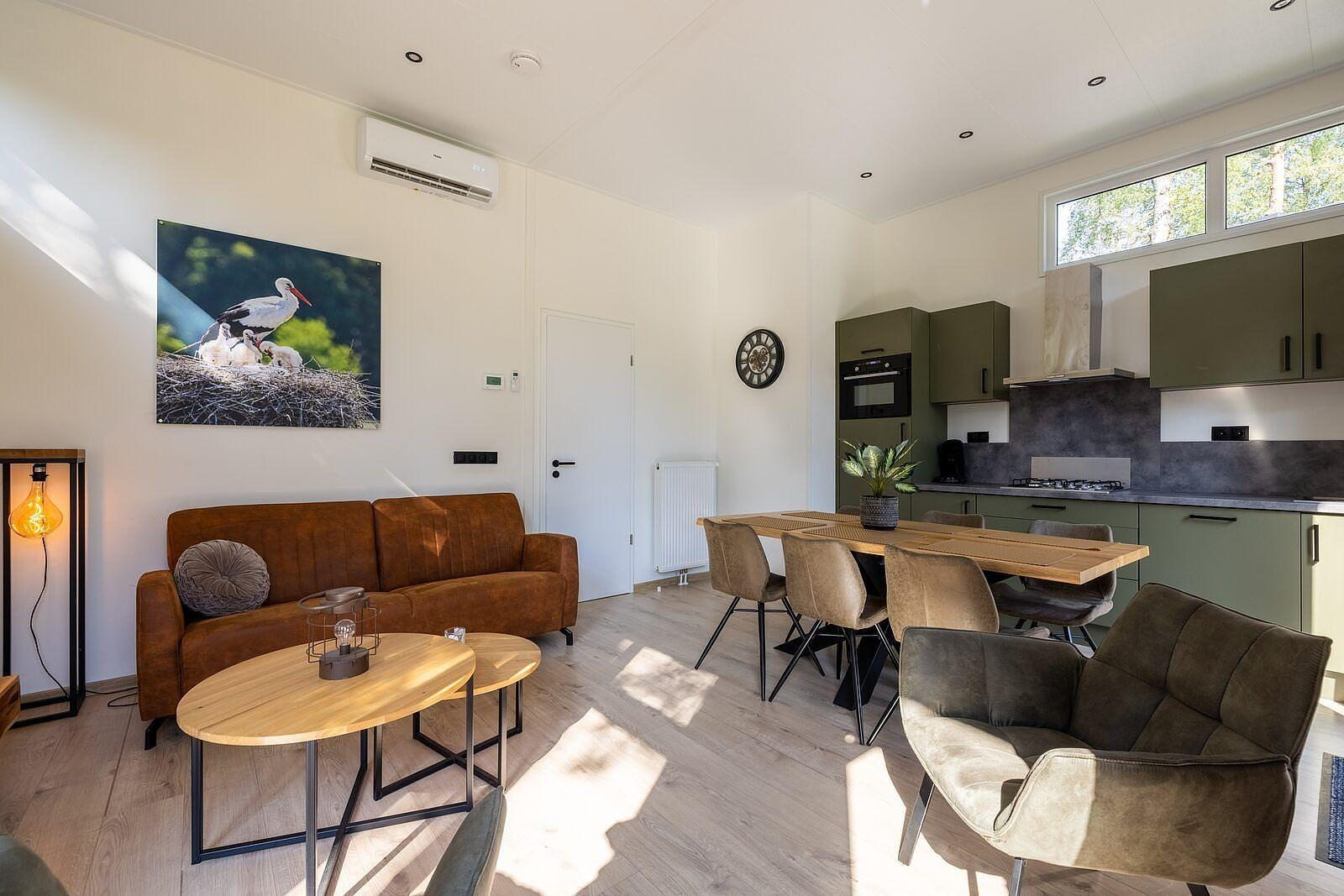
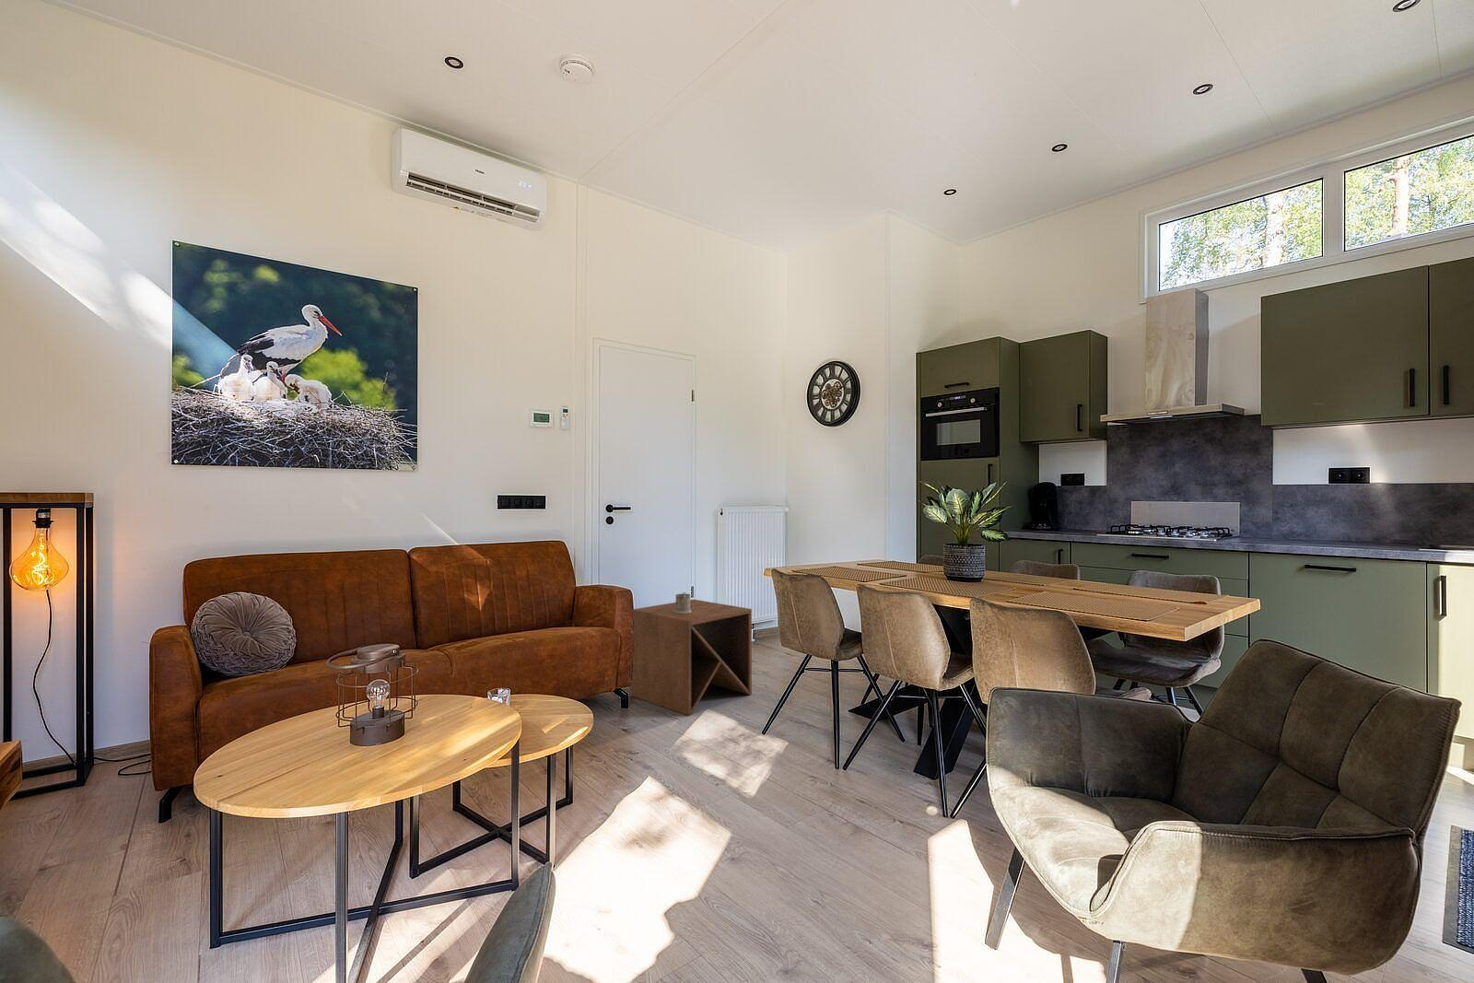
+ side table [631,599,752,716]
+ mug [674,591,692,613]
